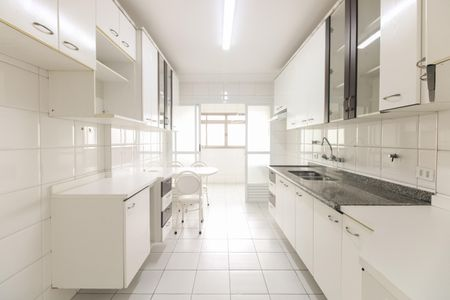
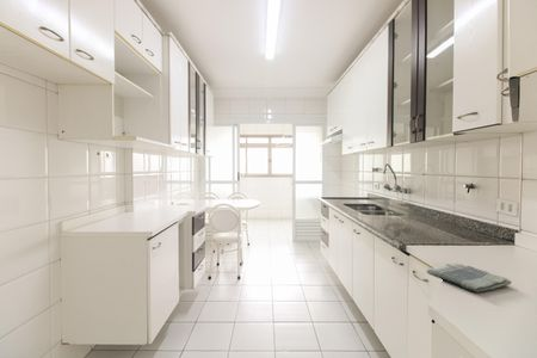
+ dish towel [426,260,513,294]
